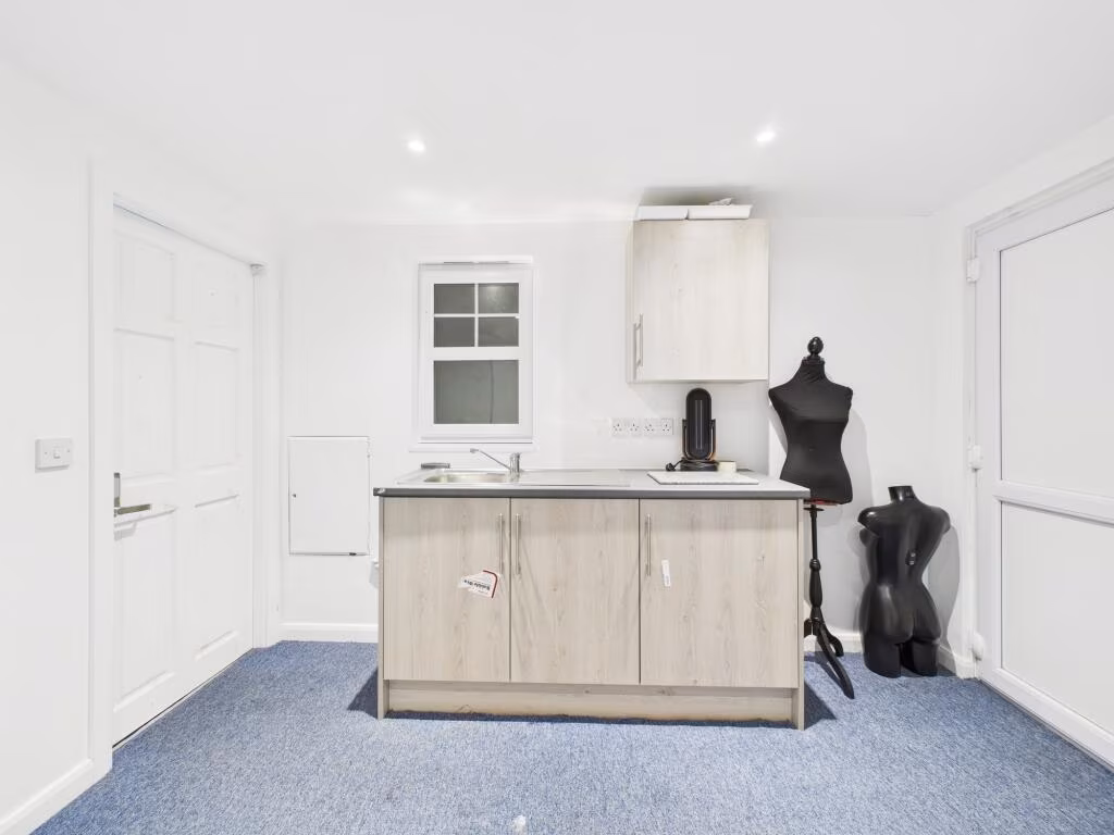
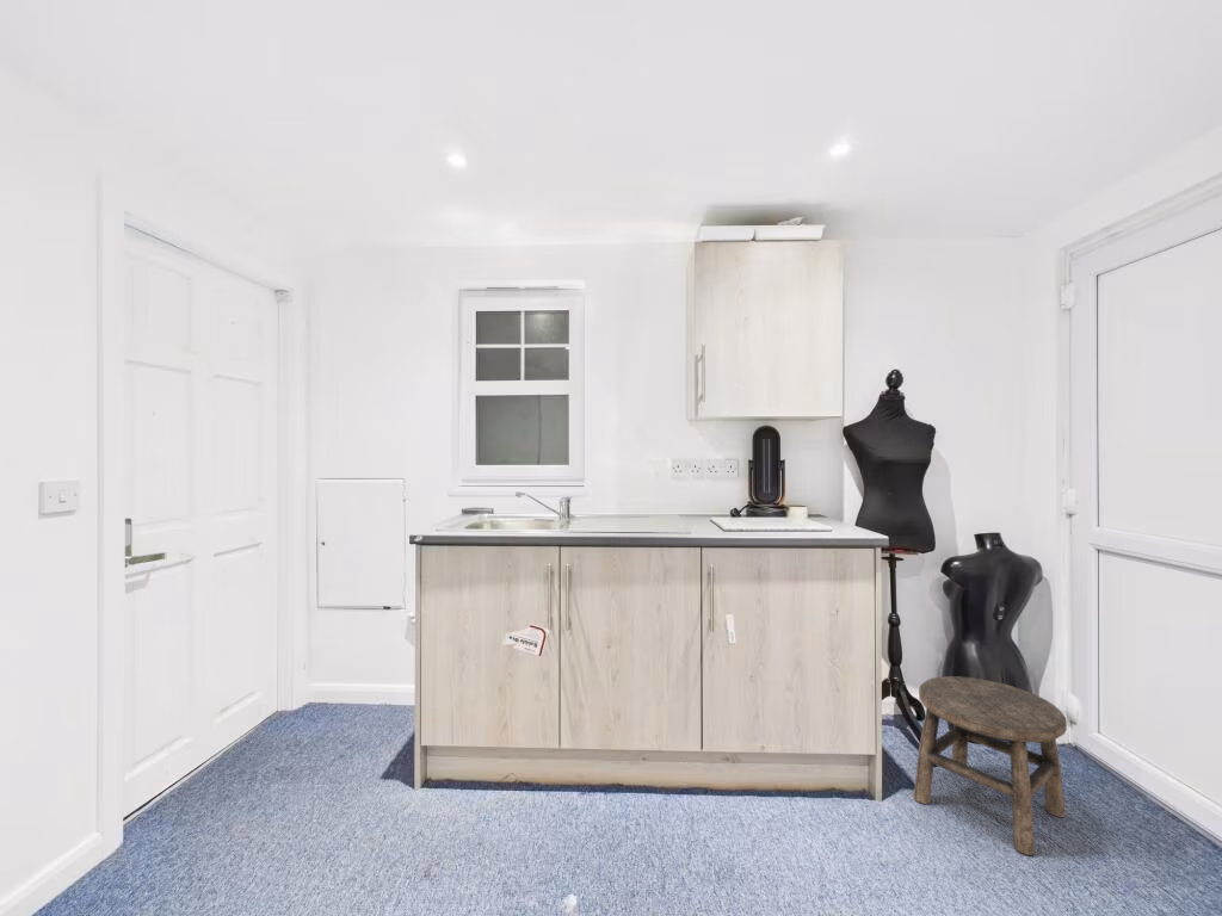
+ stool [913,675,1068,856]
